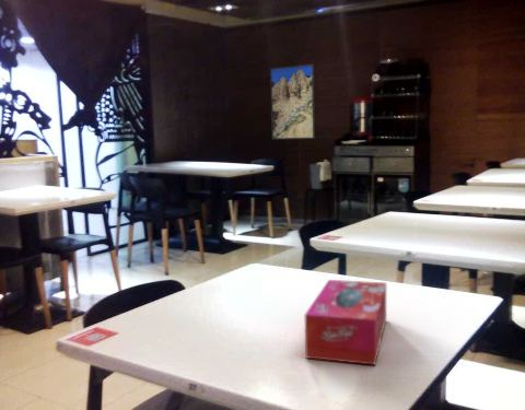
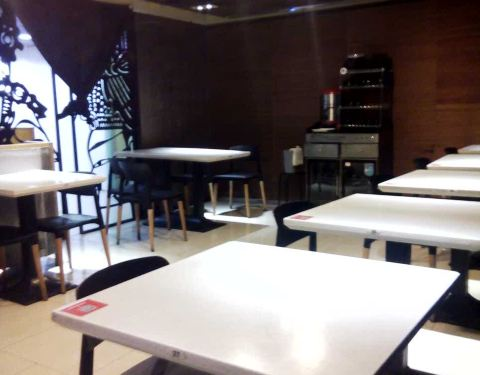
- tissue box [304,279,387,366]
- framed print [269,63,316,141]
